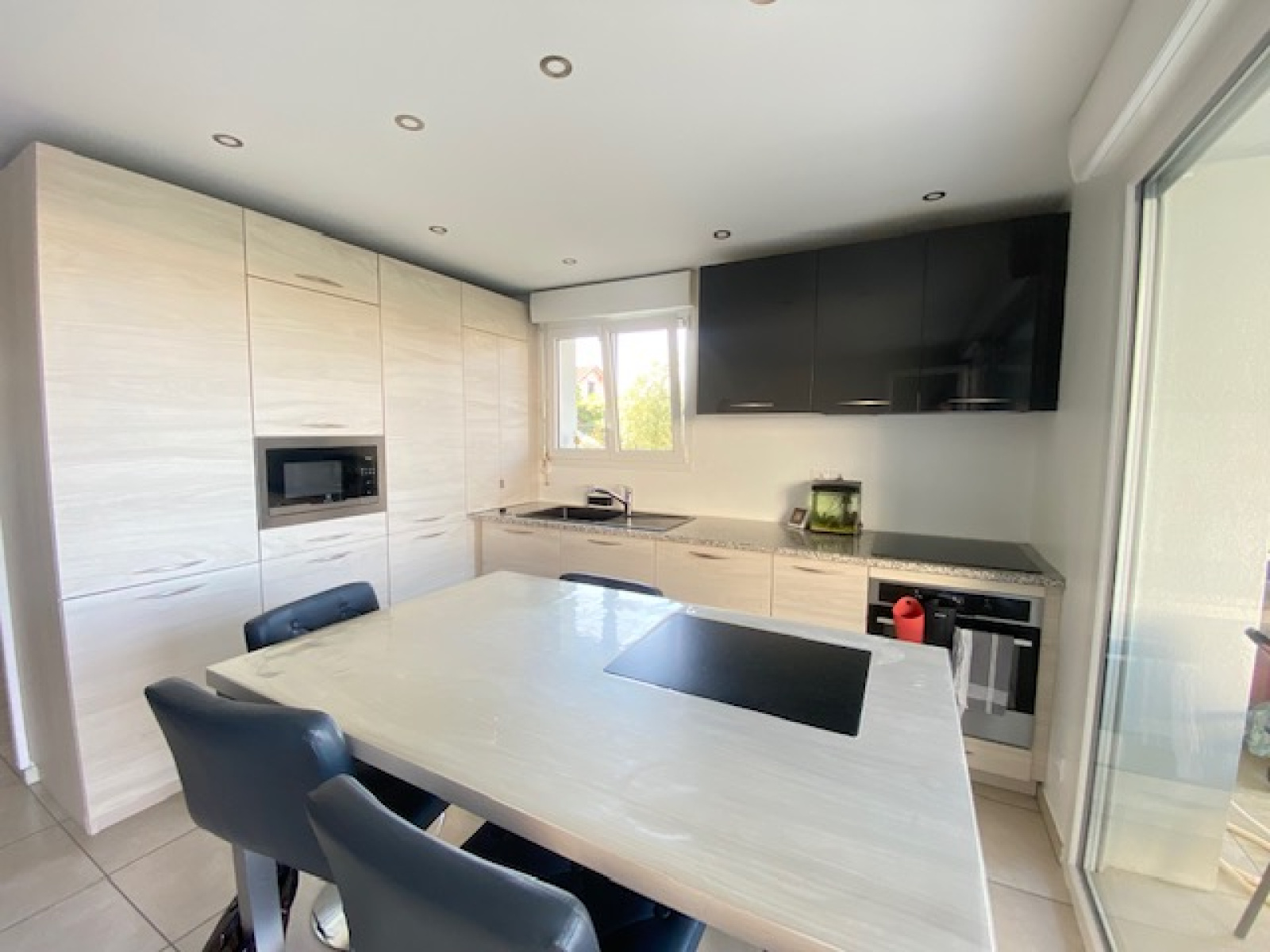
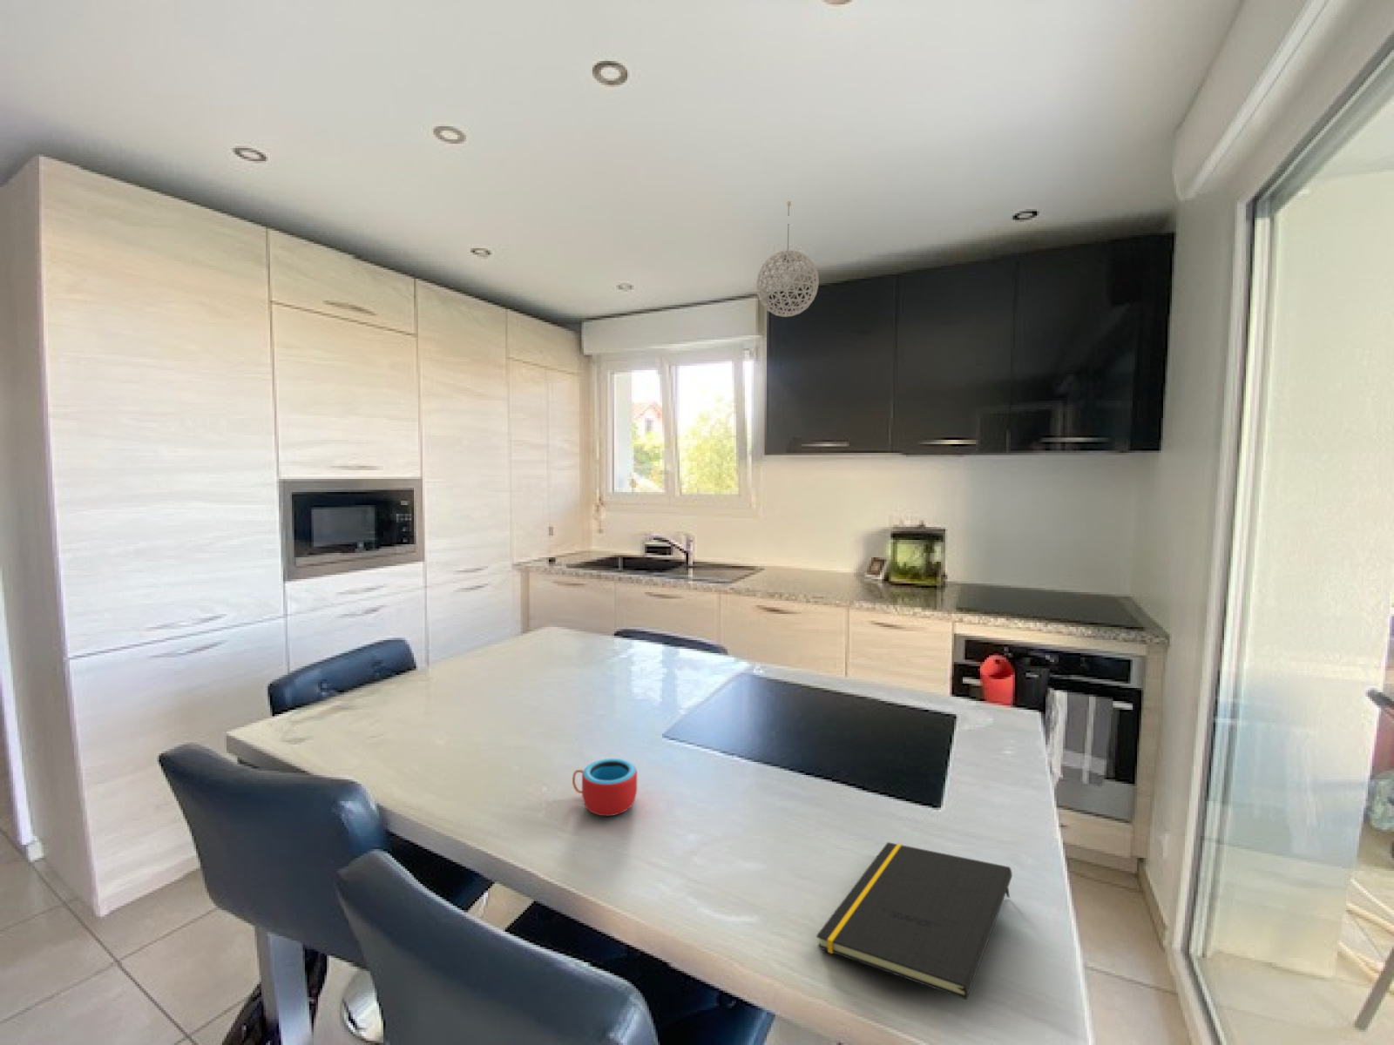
+ notepad [816,841,1013,1001]
+ pendant light [755,200,820,318]
+ mug [572,757,638,817]
